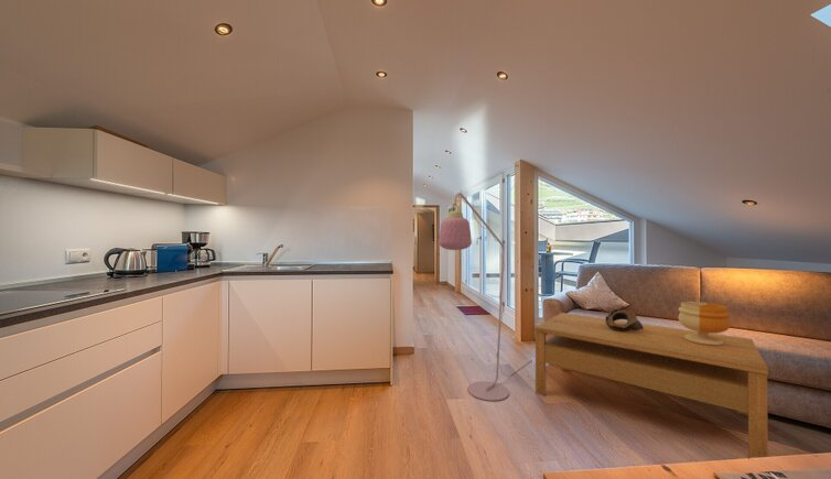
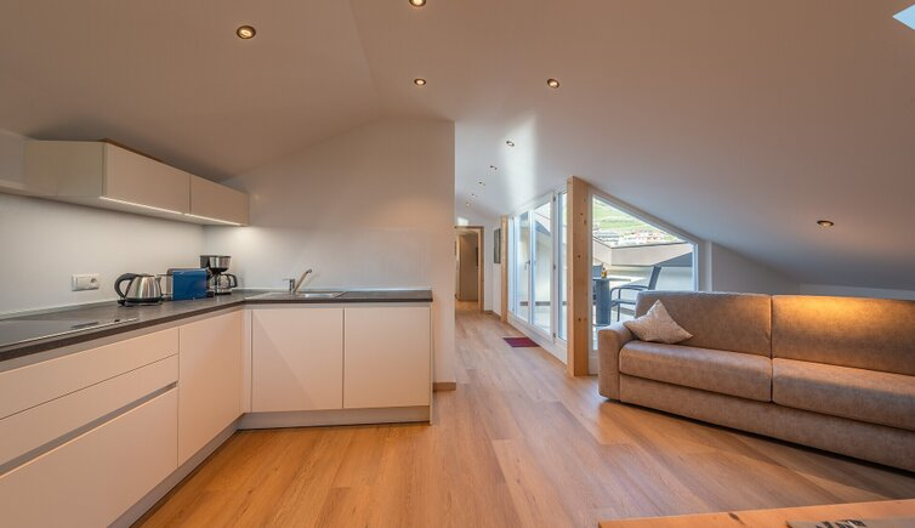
- coffee table [533,312,769,459]
- decorative bowl [605,308,644,331]
- floor lamp [438,190,531,402]
- footed bowl [678,301,731,346]
